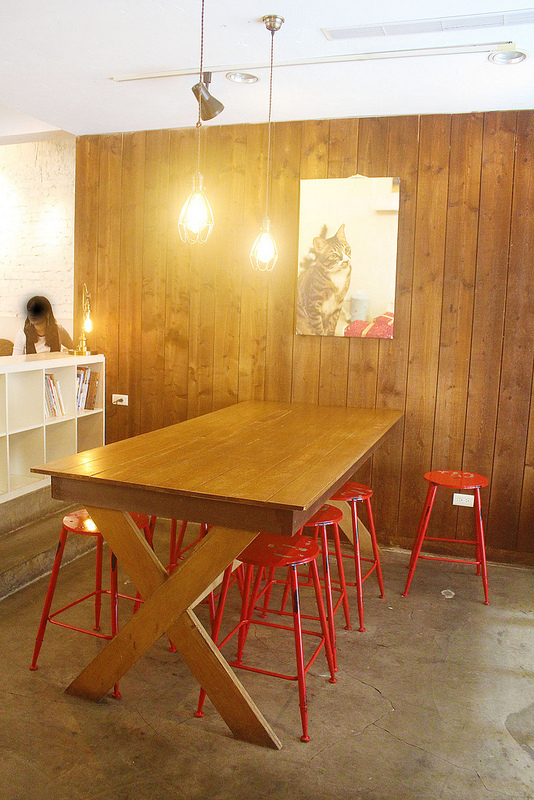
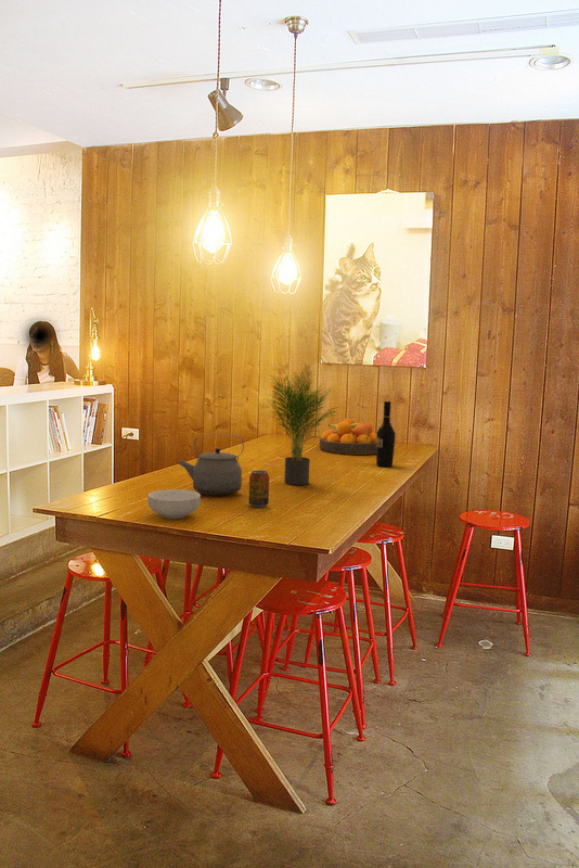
+ cereal bowl [146,488,202,520]
+ potted plant [265,359,348,486]
+ beverage can [248,470,270,508]
+ wine bottle [375,400,396,468]
+ tea kettle [178,433,245,497]
+ fruit bowl [319,418,377,456]
